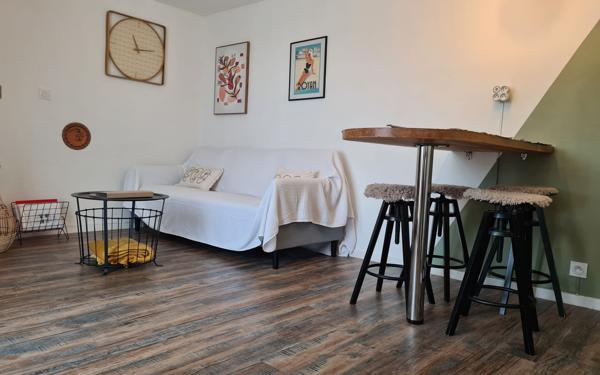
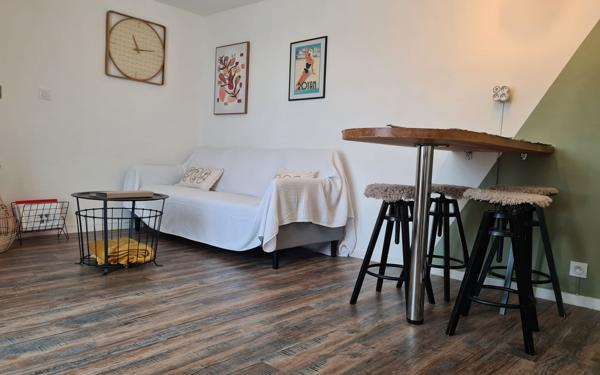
- decorative plate [61,121,92,151]
